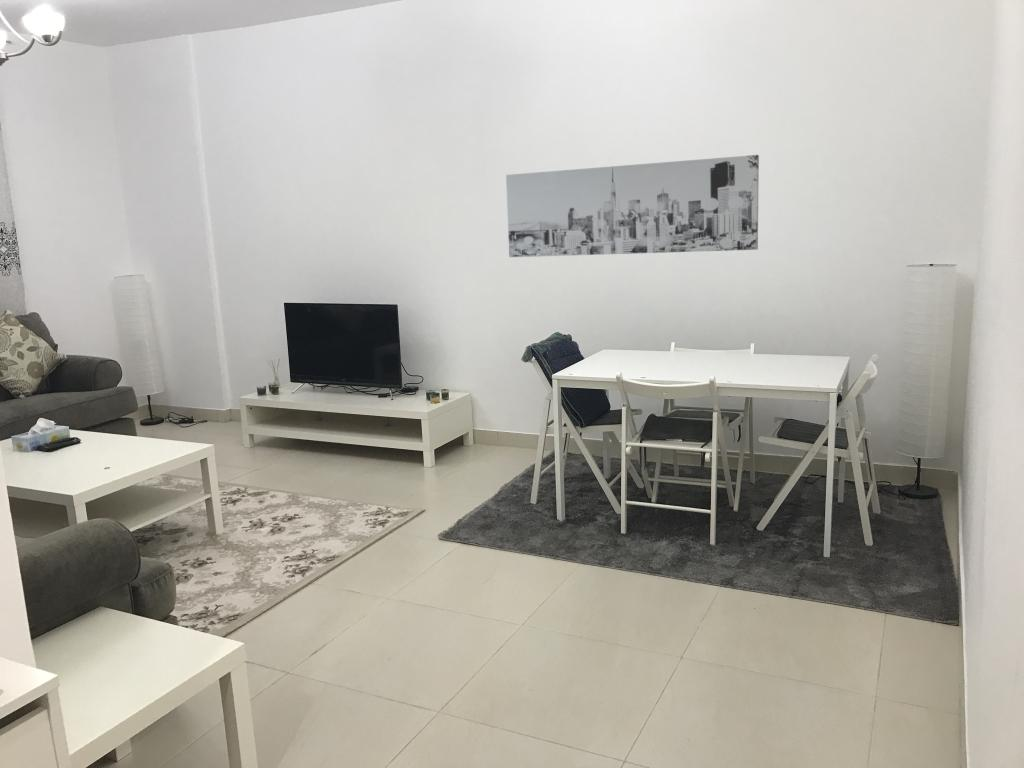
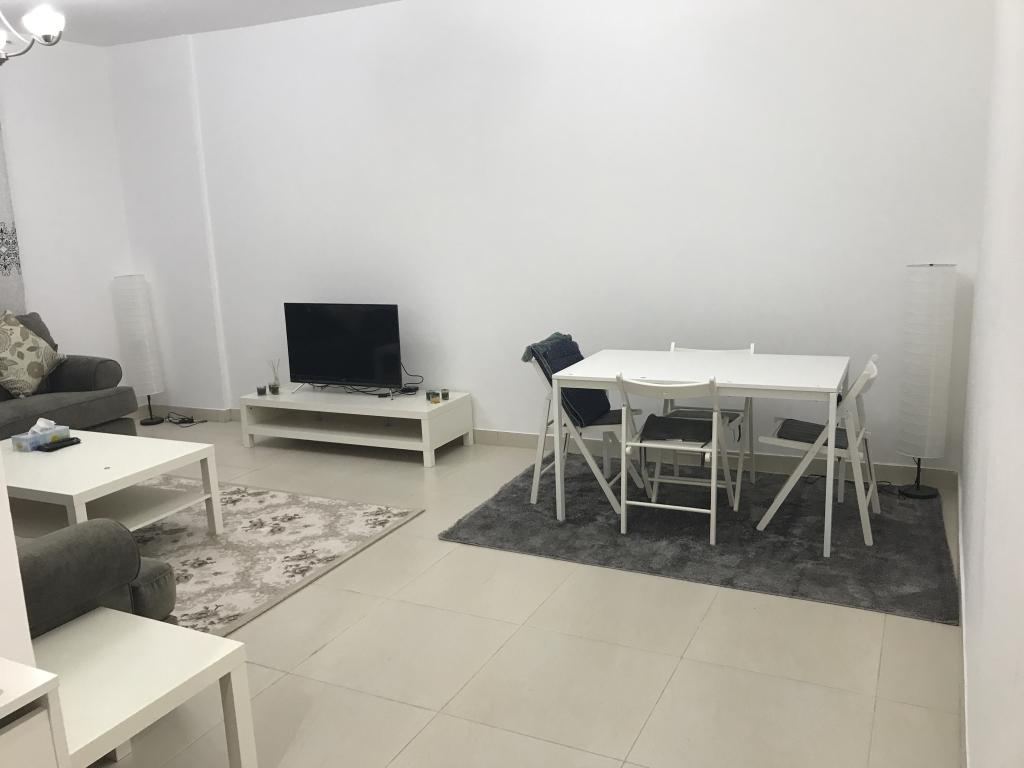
- wall art [505,154,760,258]
